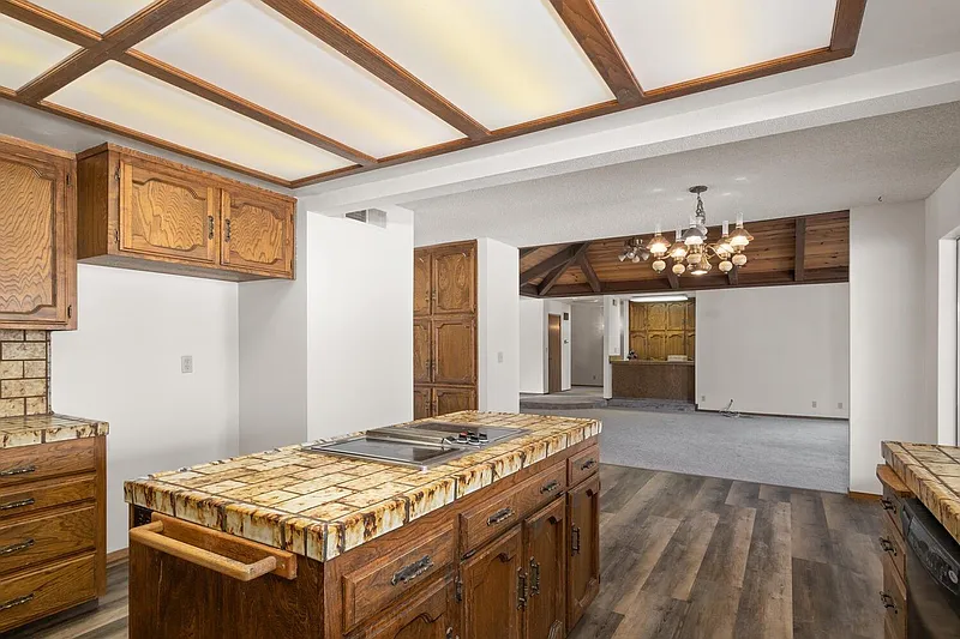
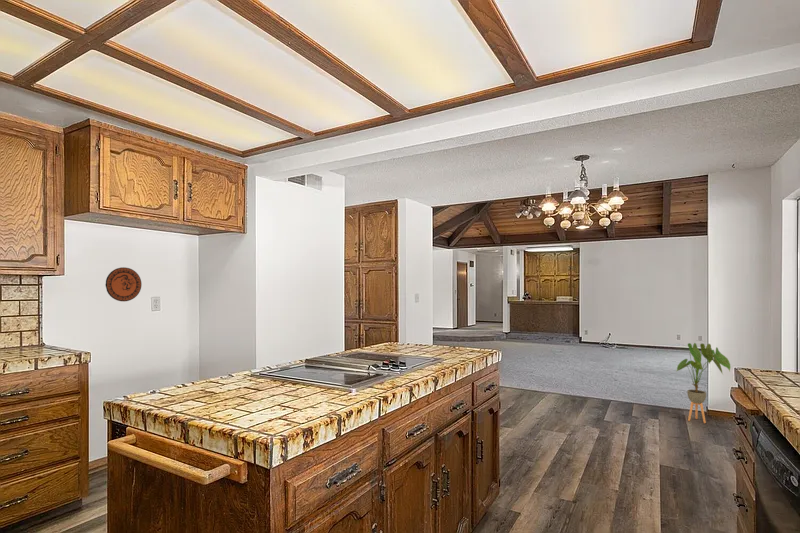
+ decorative plate [104,266,143,302]
+ house plant [676,342,732,424]
